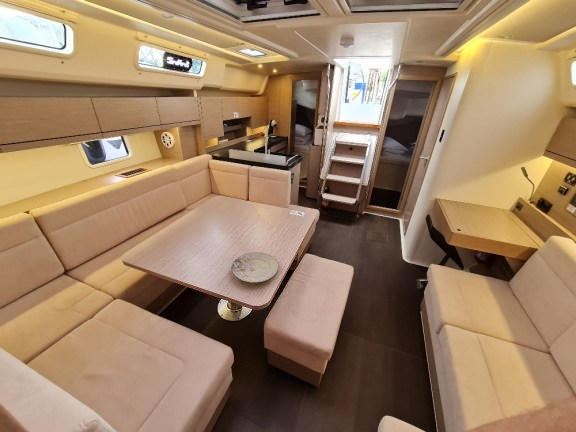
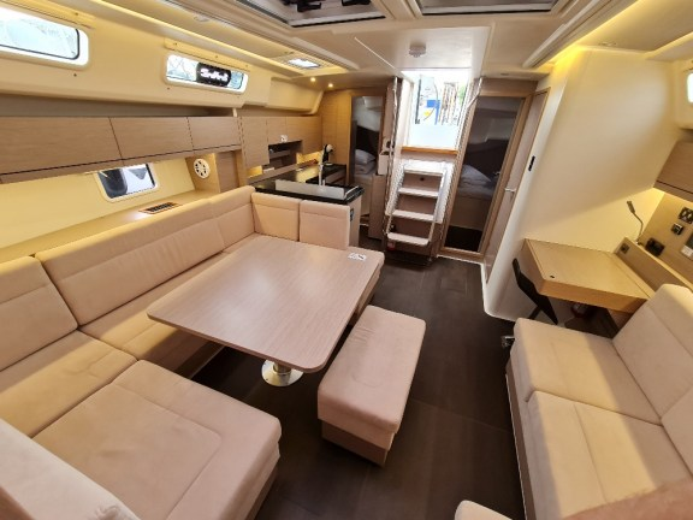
- plate [231,251,280,284]
